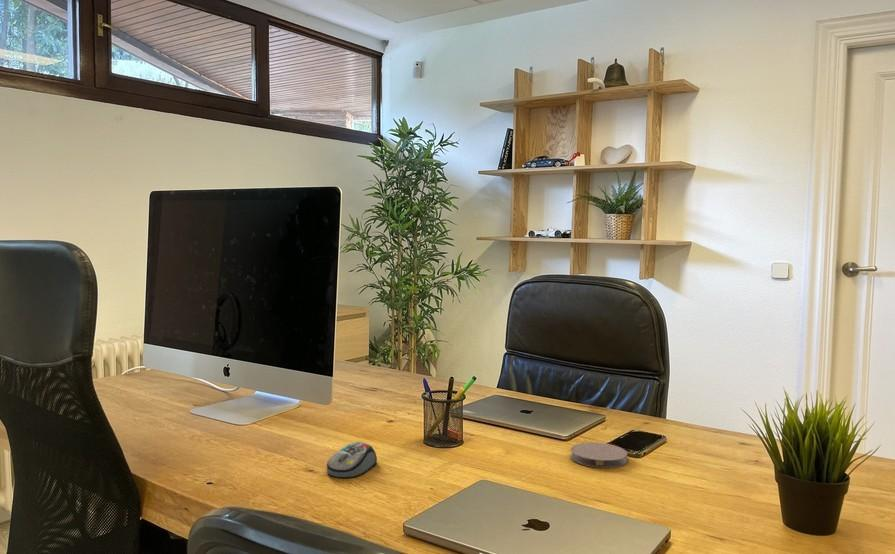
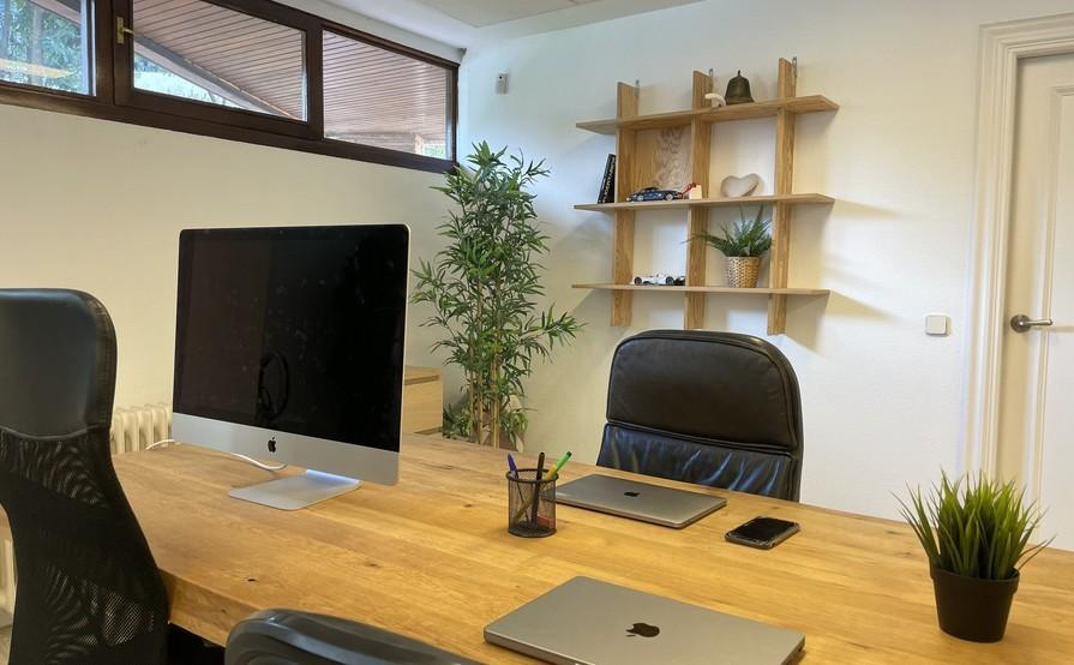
- computer mouse [326,441,378,479]
- coaster [570,441,628,469]
